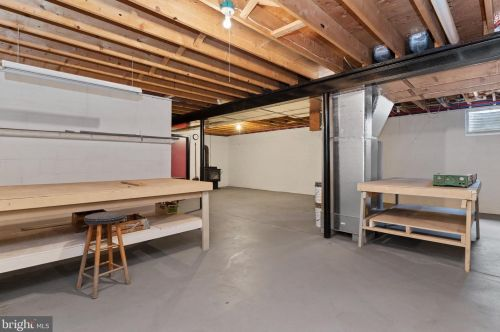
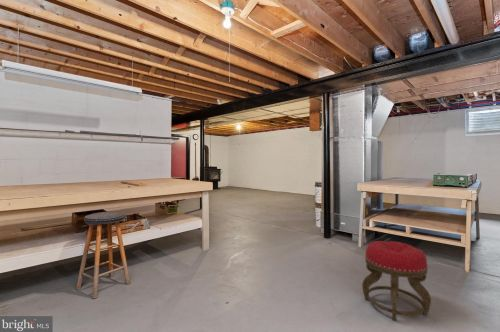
+ stool [361,240,432,322]
